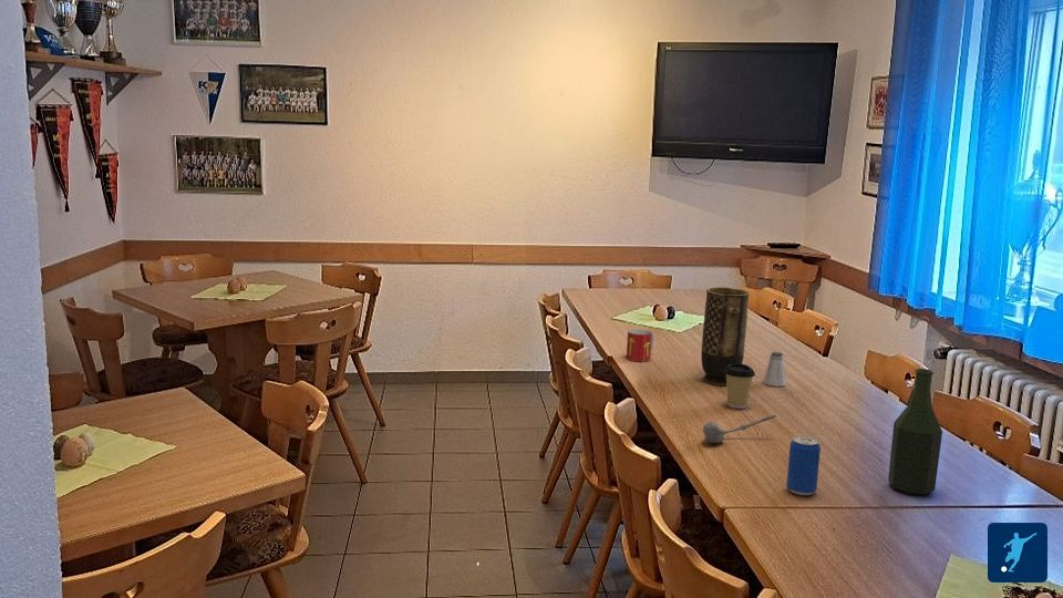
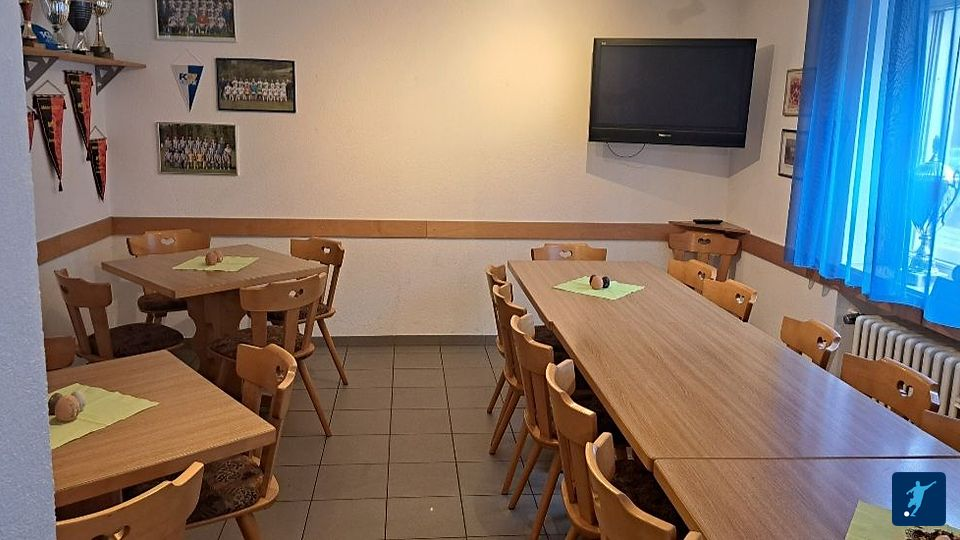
- coffee cup [724,363,756,410]
- beverage can [785,435,822,496]
- saltshaker [762,351,787,388]
- mug [626,329,656,362]
- bottle [887,368,943,496]
- vase [700,287,750,386]
- spoon [702,414,777,444]
